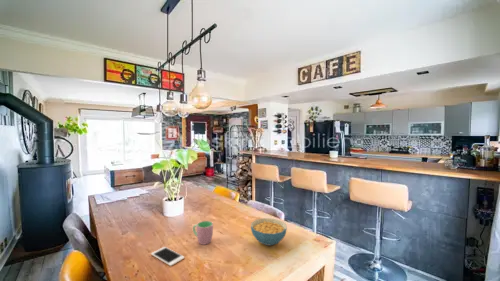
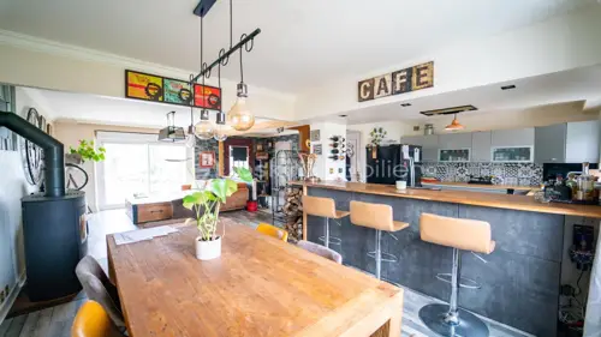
- cup [192,220,214,246]
- cell phone [150,246,185,267]
- cereal bowl [250,217,288,246]
